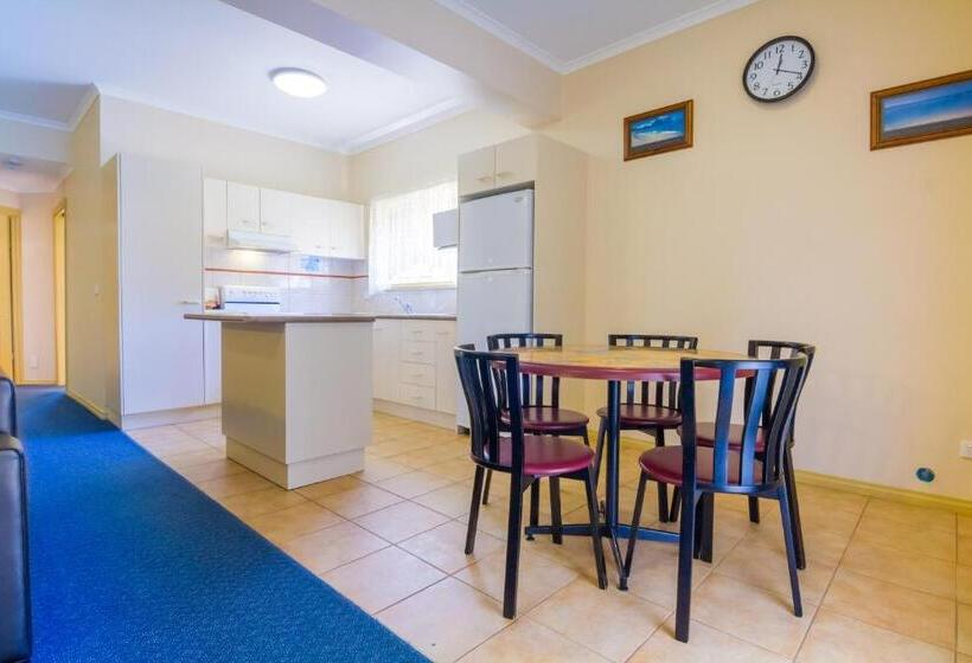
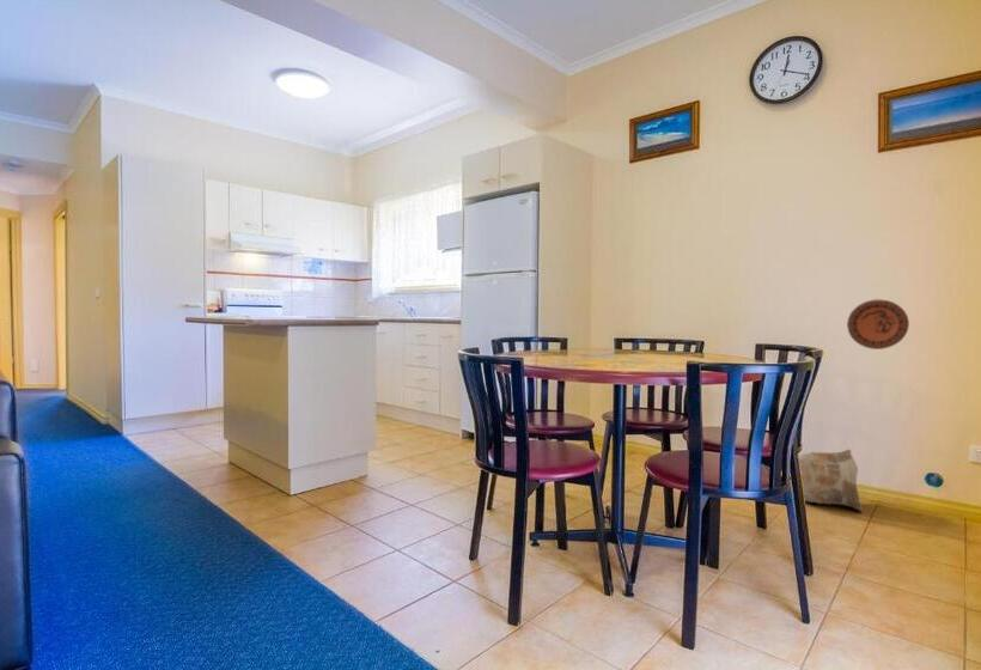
+ decorative plate [846,298,910,351]
+ basket [798,449,864,513]
